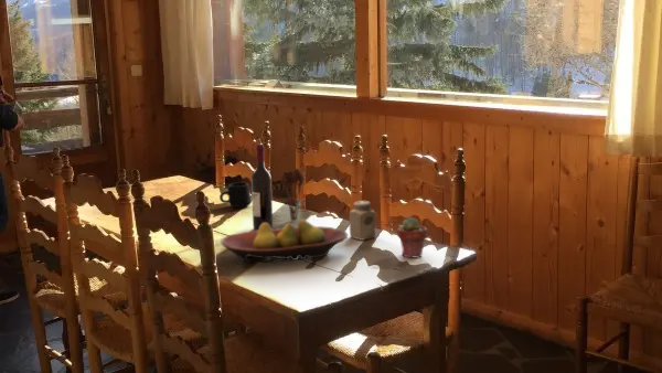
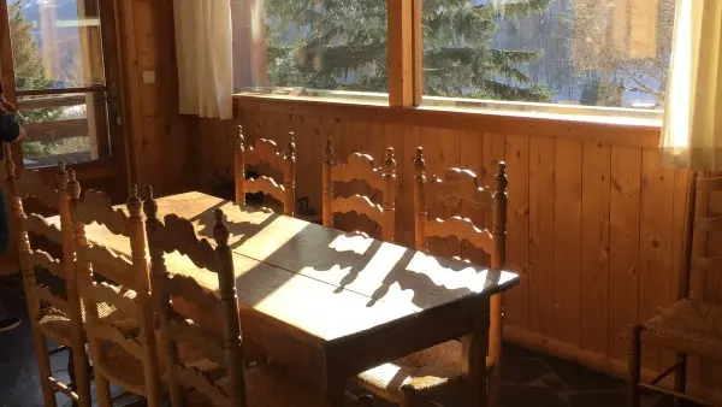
- wine bottle [250,143,274,231]
- salt shaker [349,200,376,242]
- potted succulent [396,216,428,259]
- mug [218,181,252,209]
- utensil holder [280,167,306,223]
- fruit bowl [220,219,349,264]
